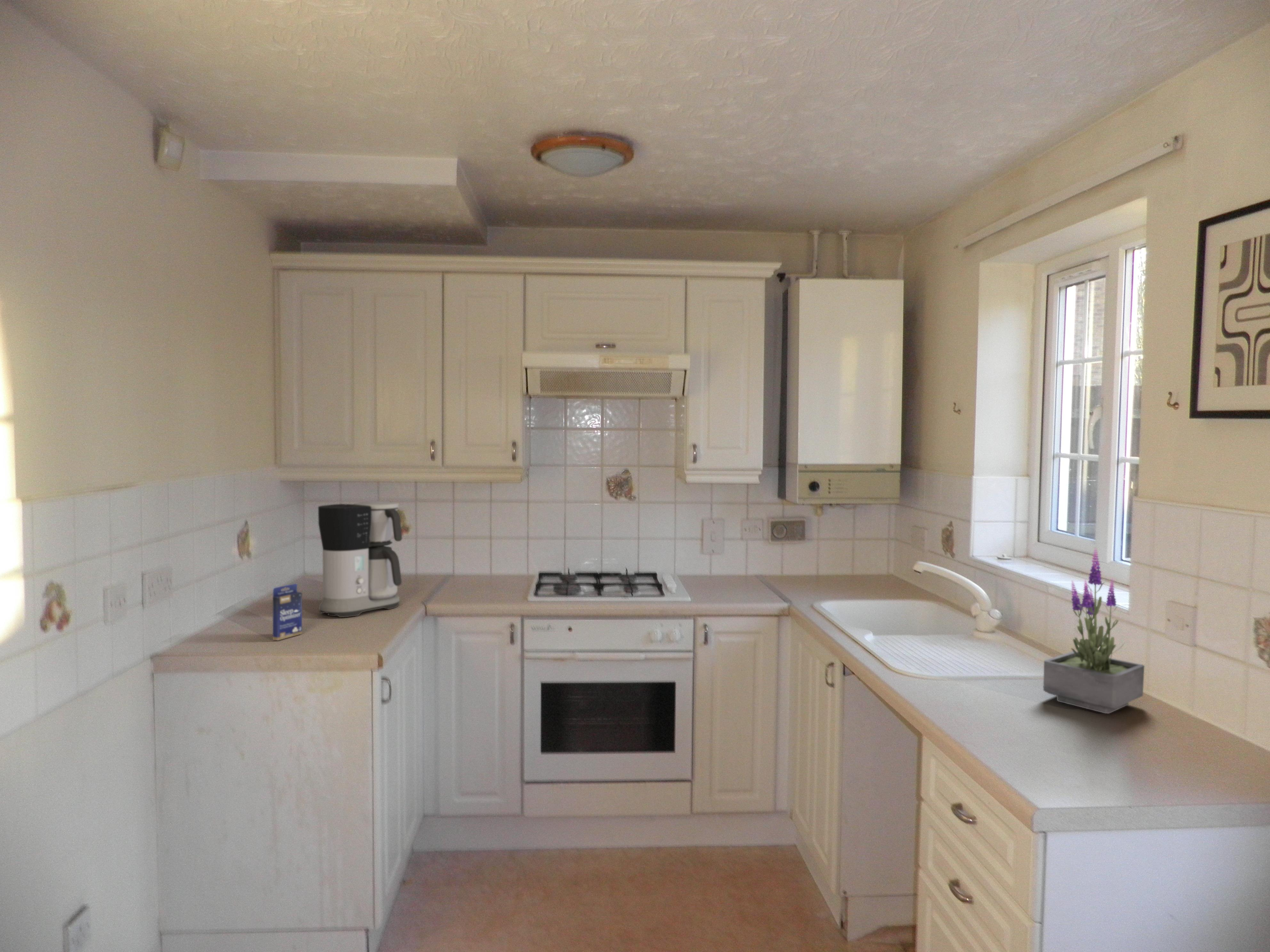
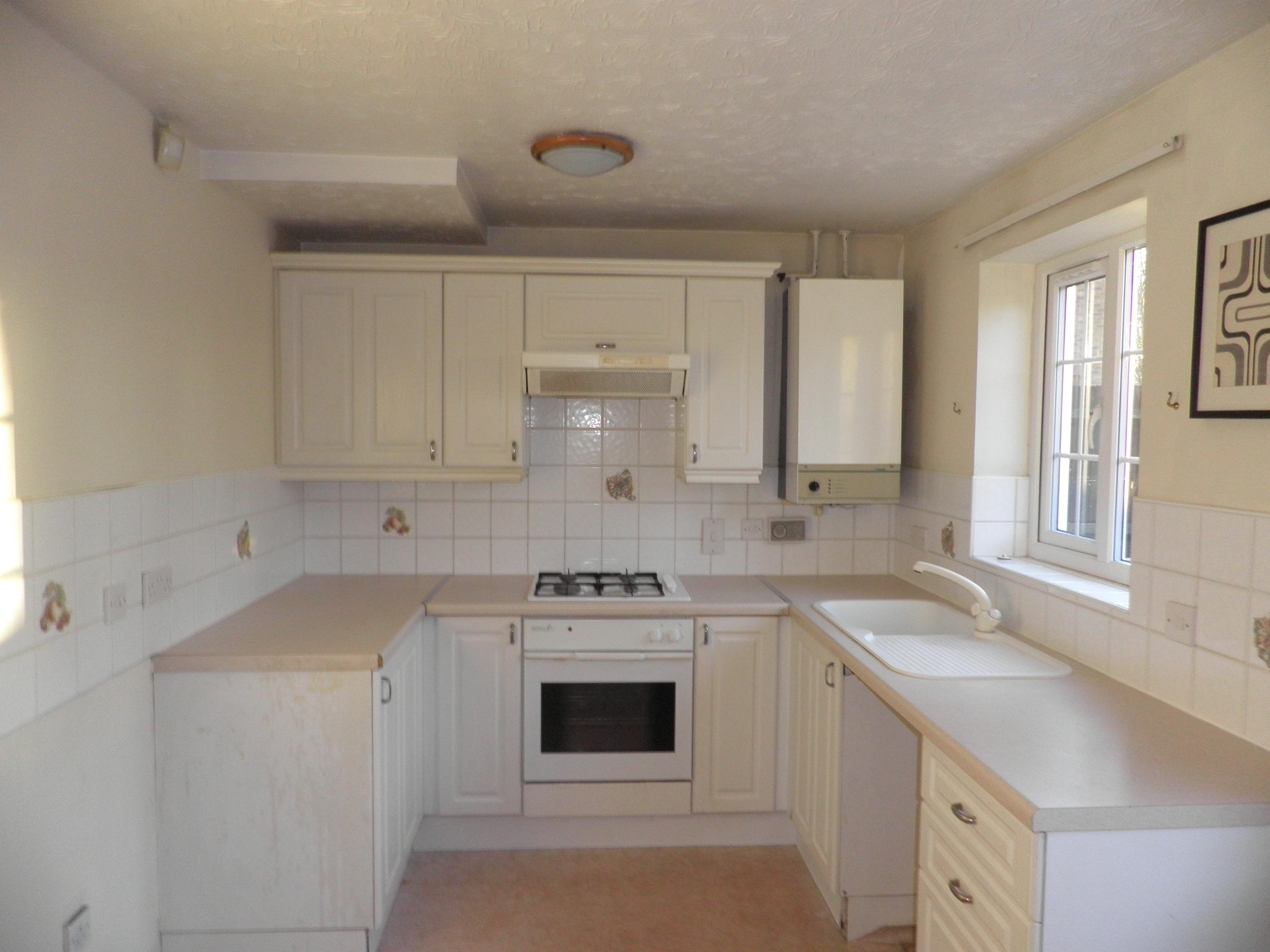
- coffee maker [318,501,402,618]
- small box [272,583,302,641]
- potted plant [1043,547,1145,714]
